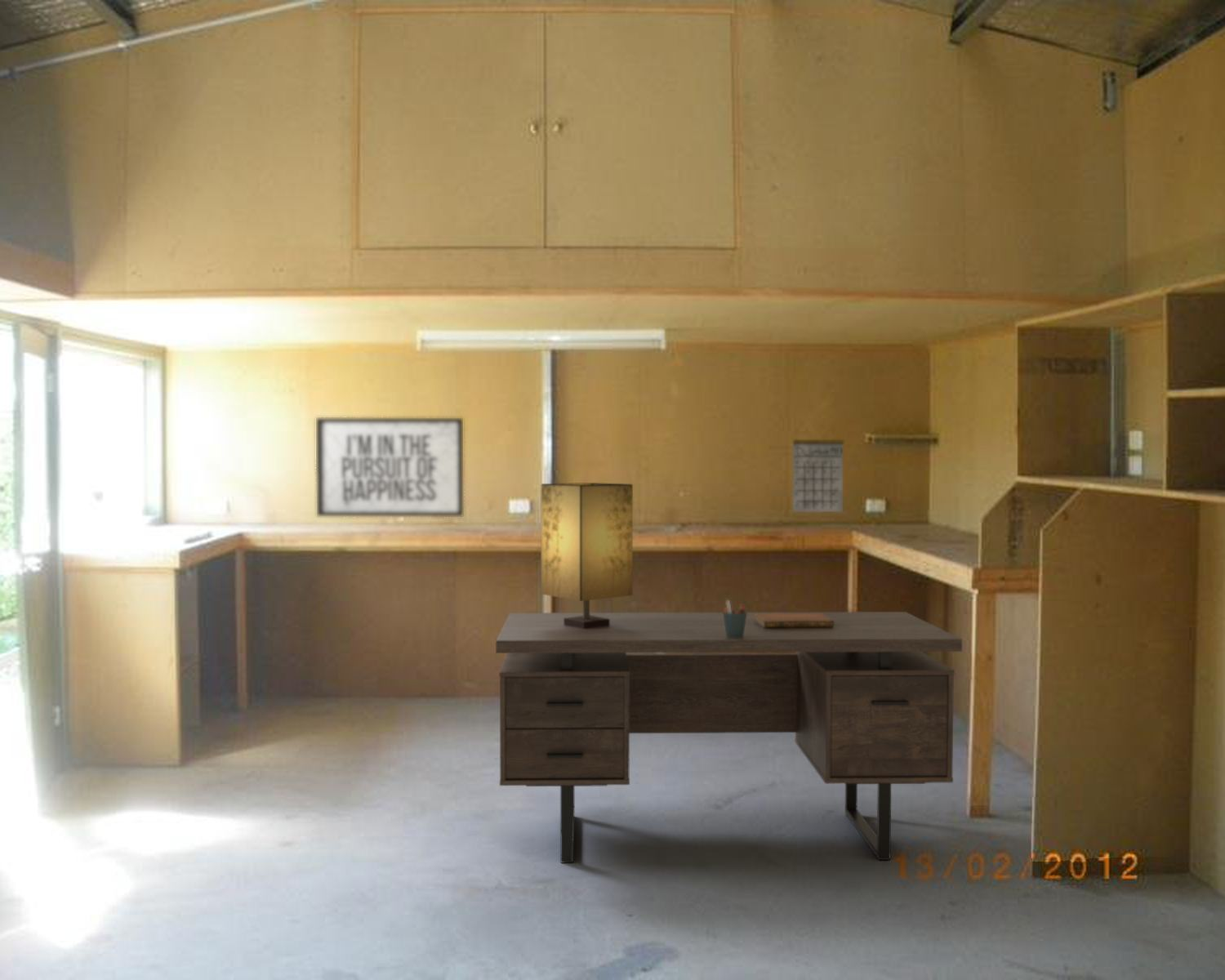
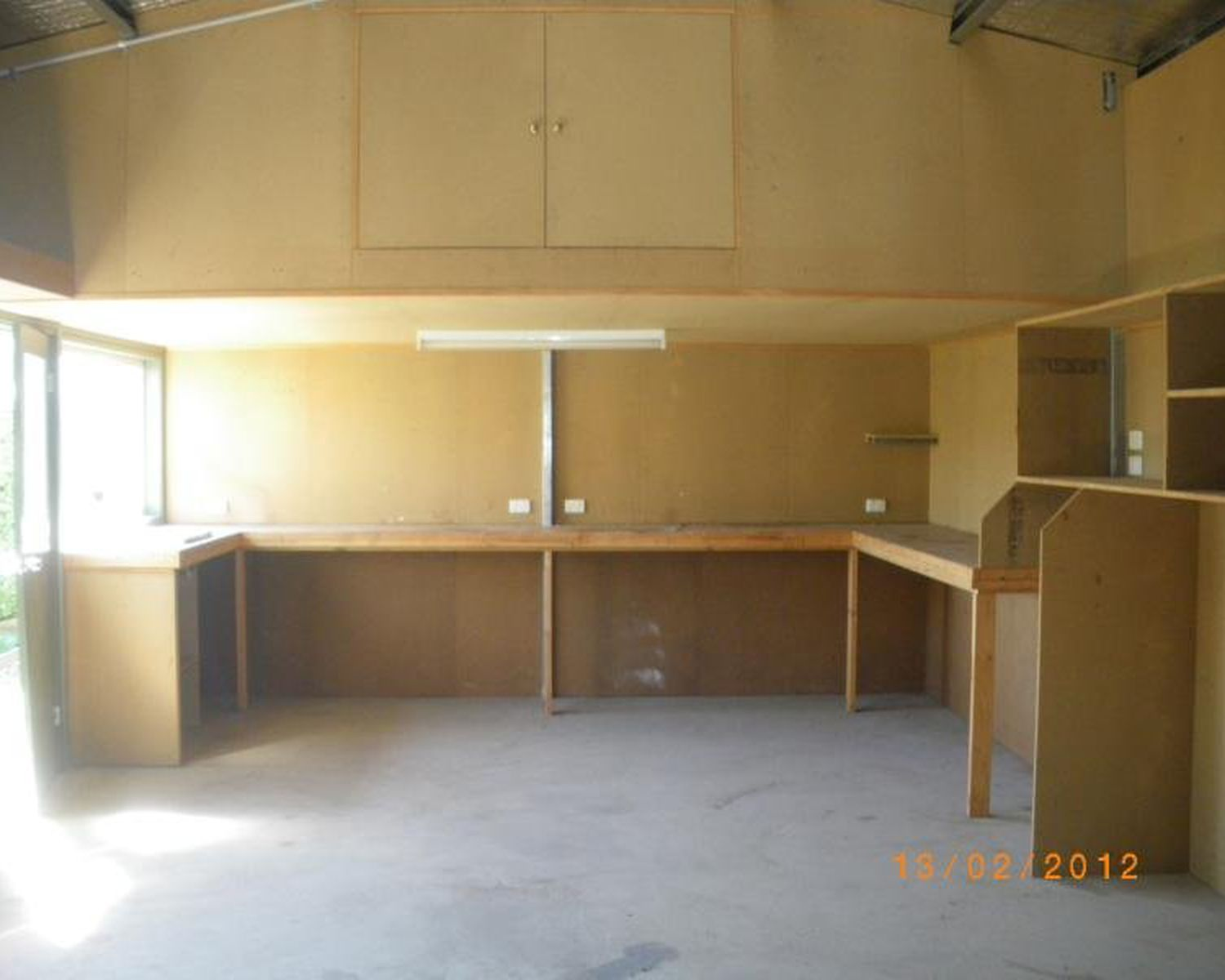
- pen holder [722,599,747,638]
- desk [495,611,963,863]
- table lamp [541,482,634,629]
- mirror [315,416,464,517]
- calendar [792,422,844,513]
- notebook [754,613,834,628]
